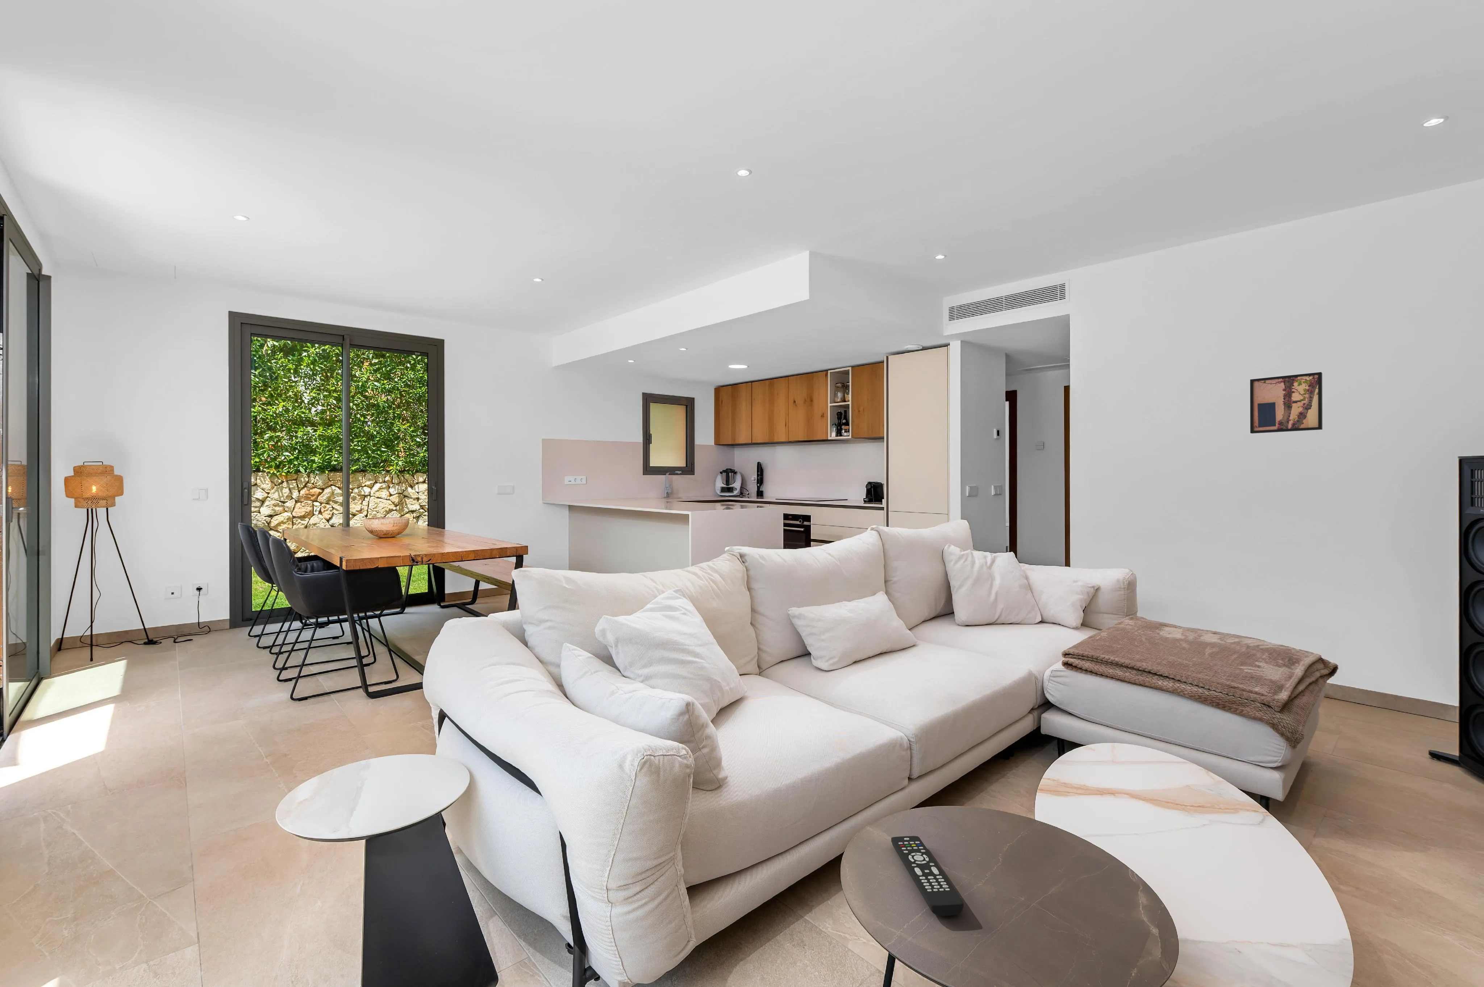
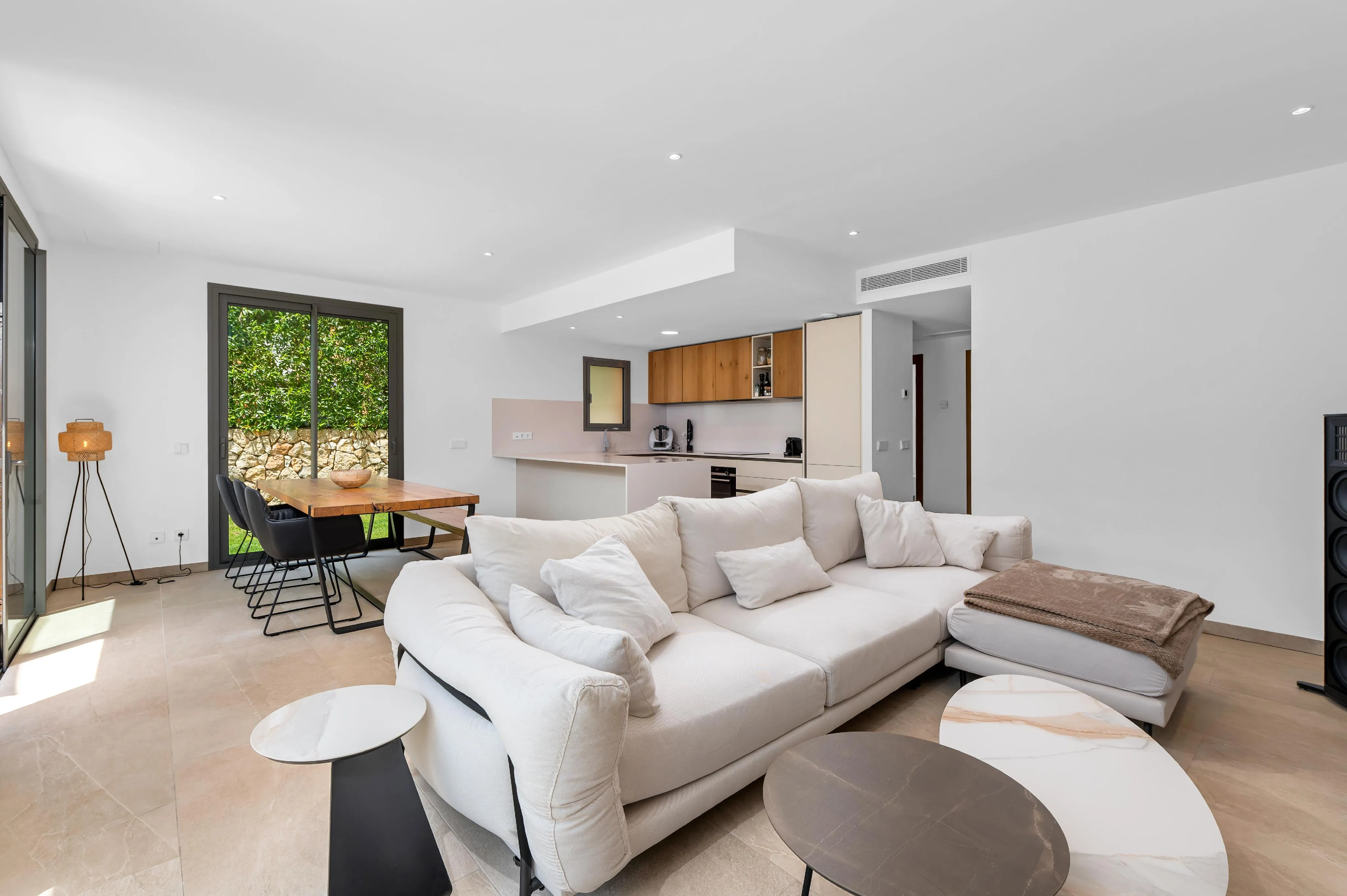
- remote control [891,836,964,916]
- wall art [1250,372,1323,434]
